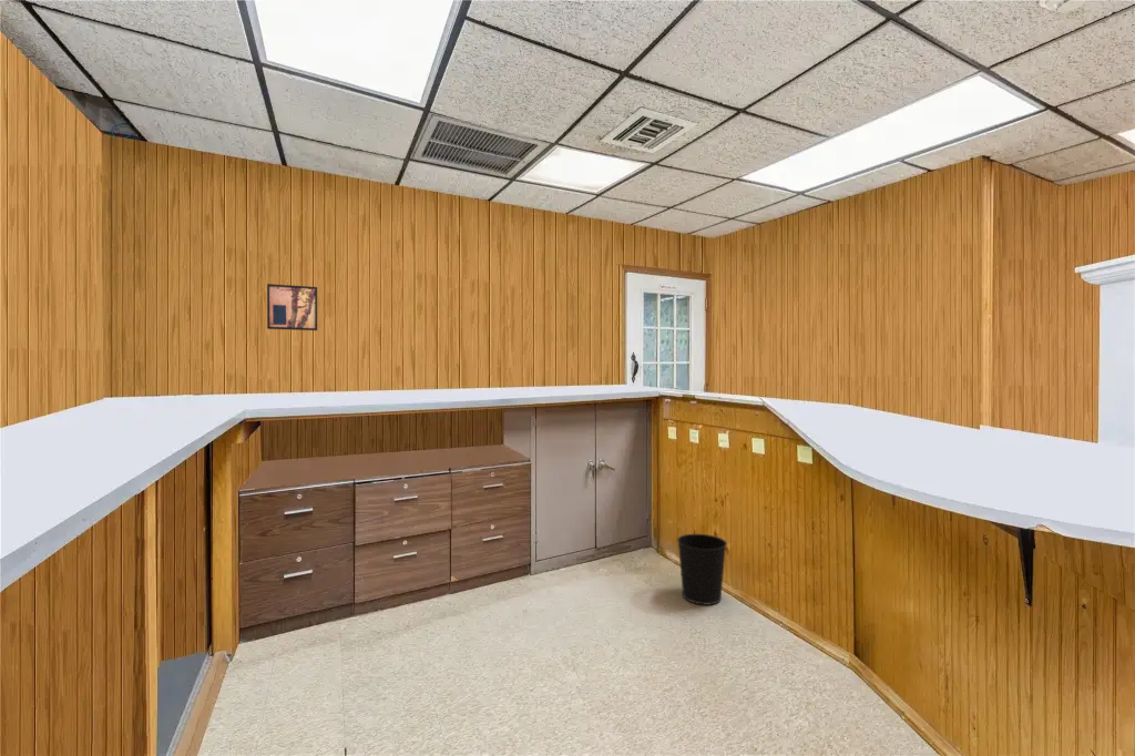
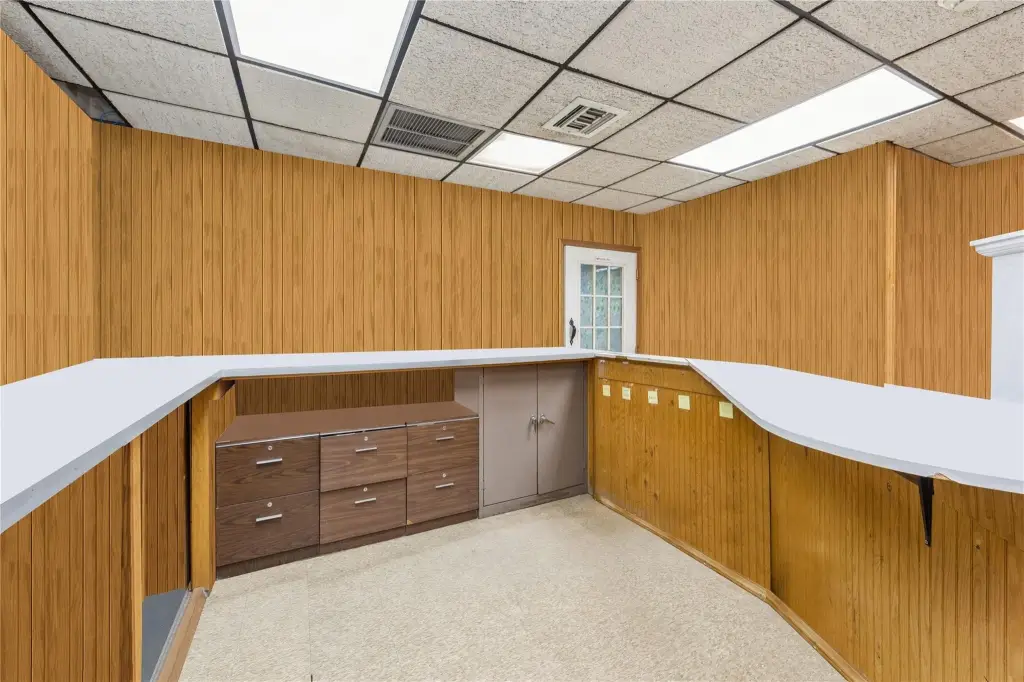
- wastebasket [676,533,728,606]
- wall art [266,283,318,331]
